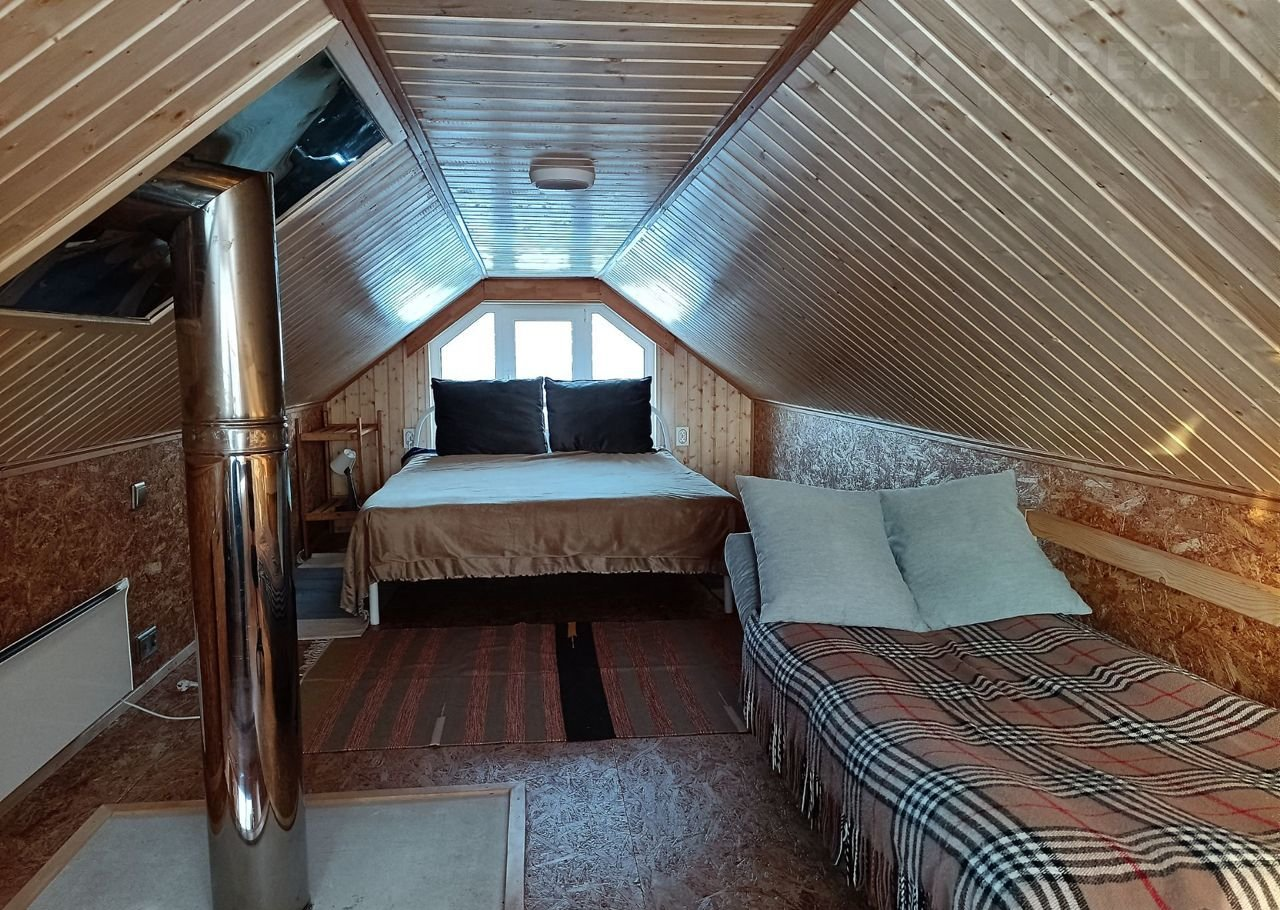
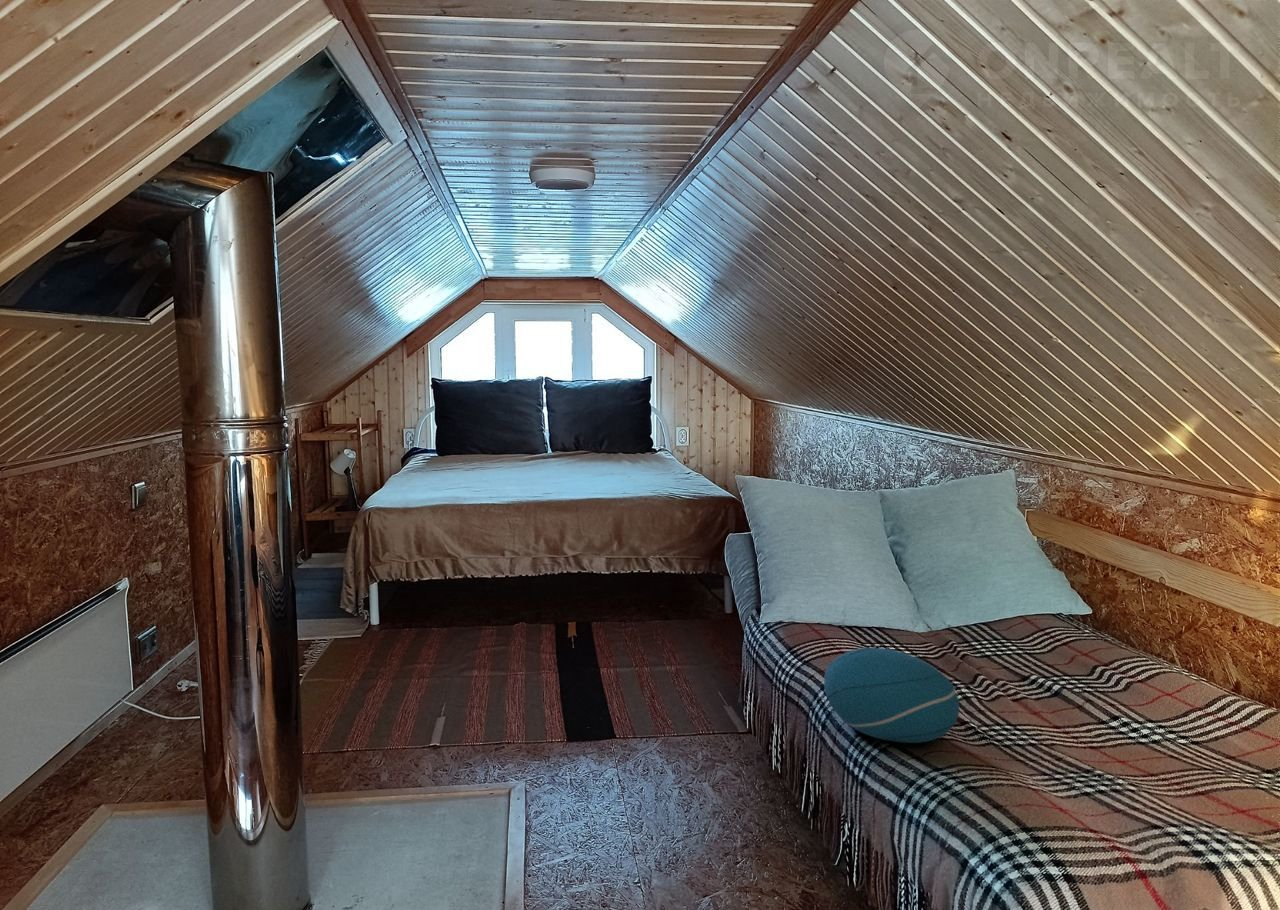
+ cushion [823,647,960,744]
